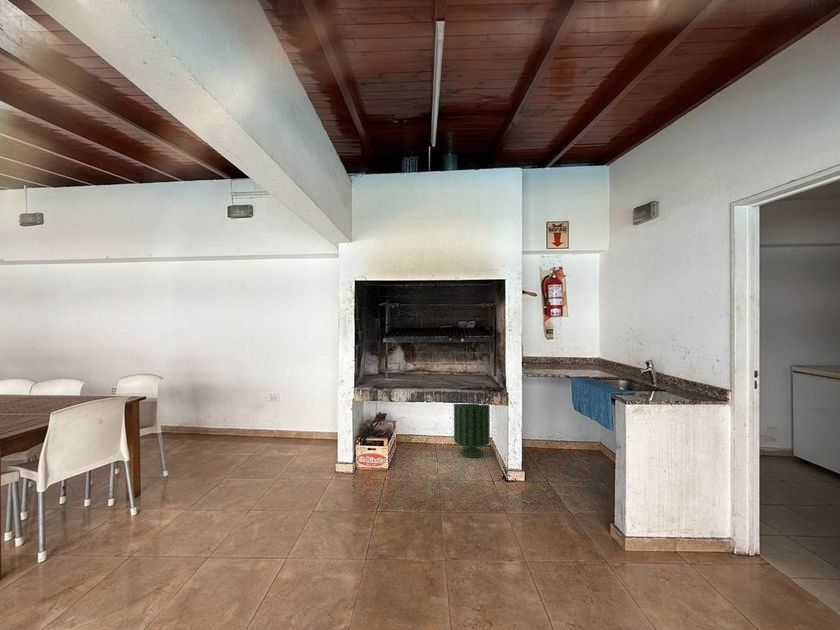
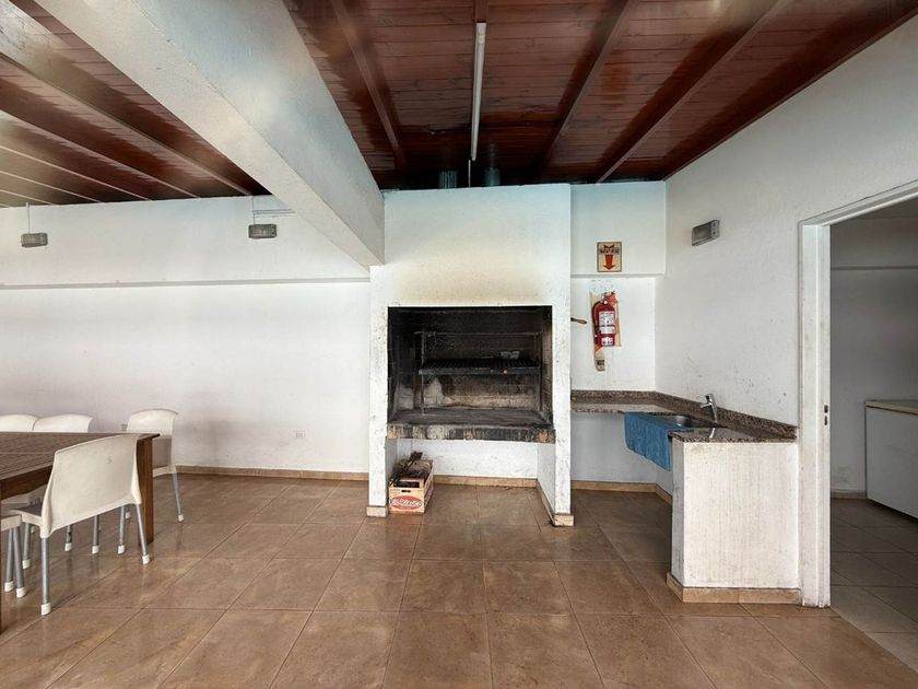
- trash can [453,403,491,459]
